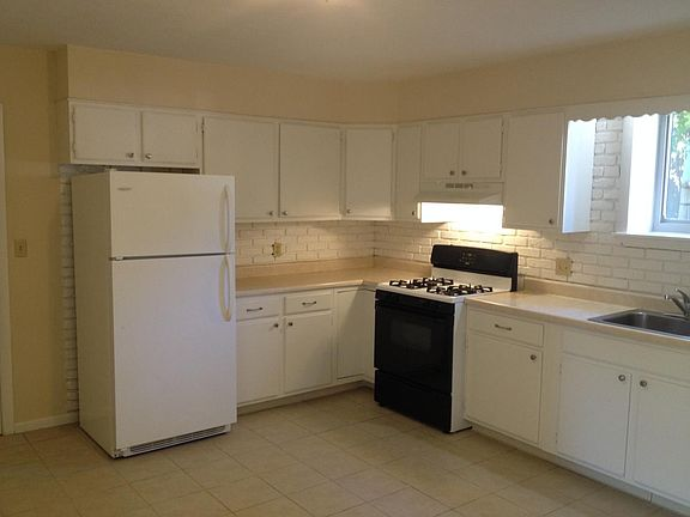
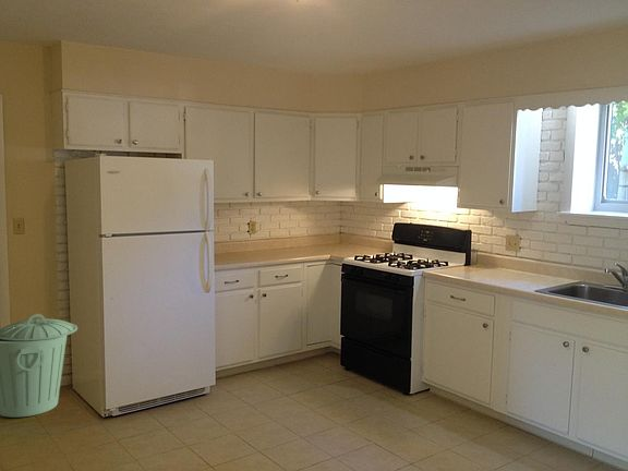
+ trash can [0,313,78,419]
